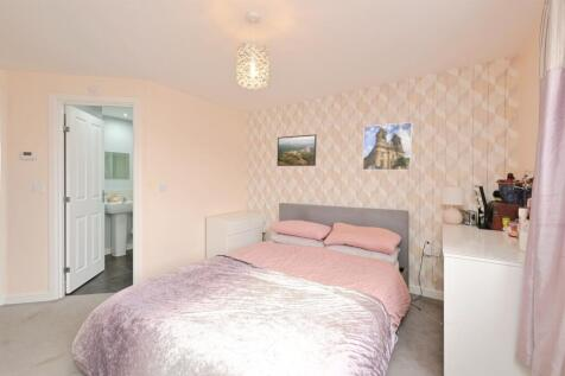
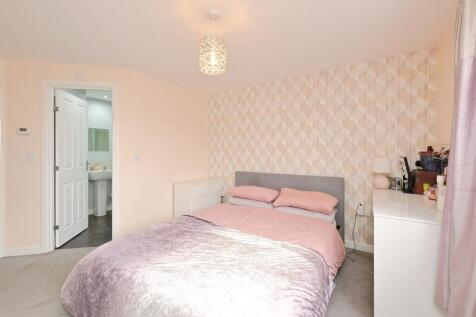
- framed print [361,121,413,171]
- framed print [275,133,318,167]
